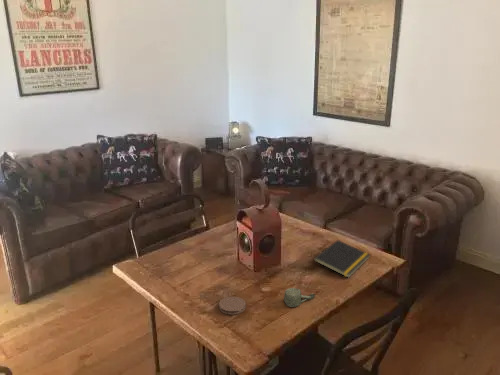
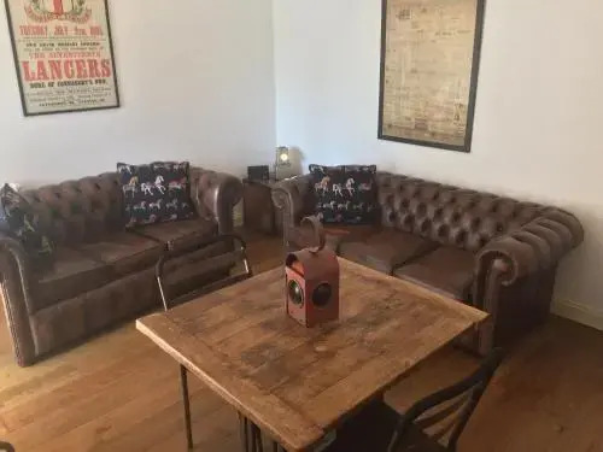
- coaster [218,296,247,316]
- cup [283,287,316,308]
- notepad [312,239,371,279]
